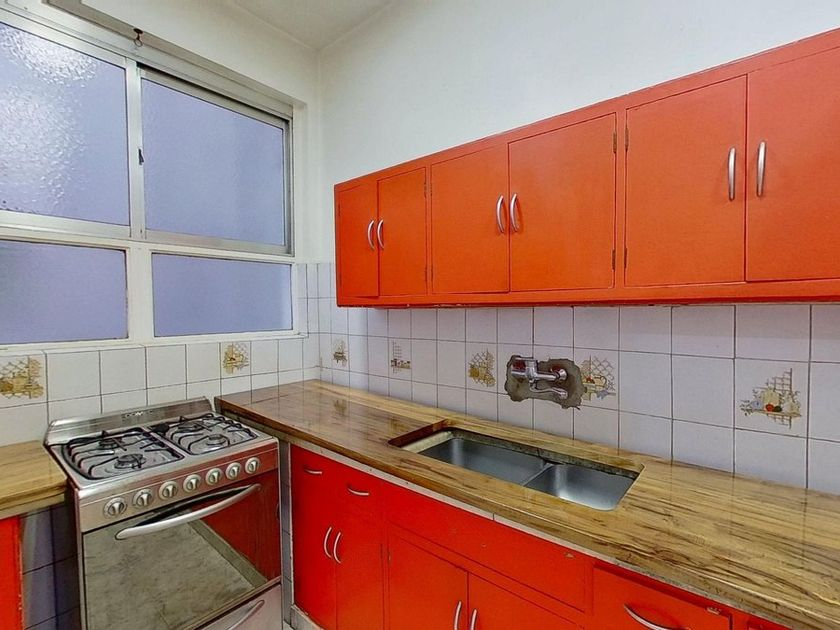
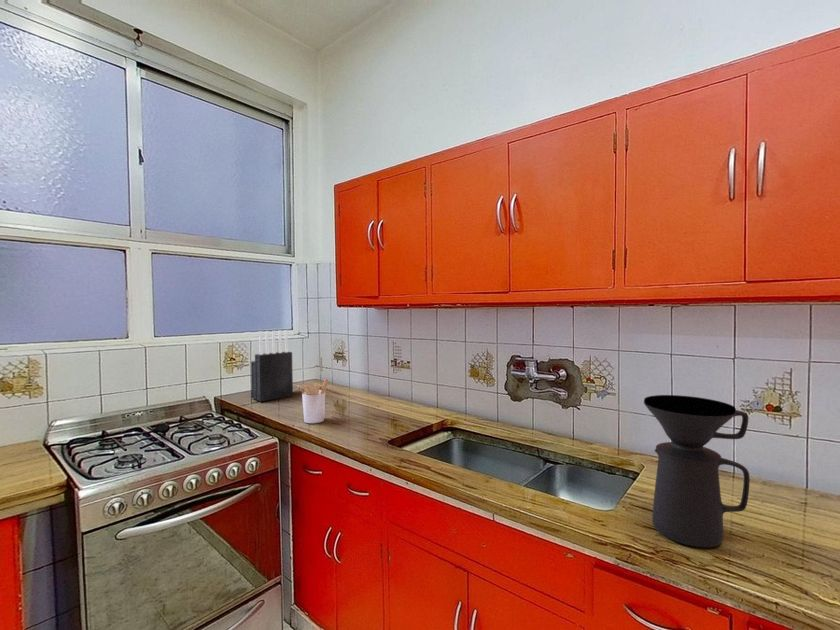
+ knife block [250,329,294,403]
+ coffee maker [643,394,751,548]
+ utensil holder [296,378,329,424]
